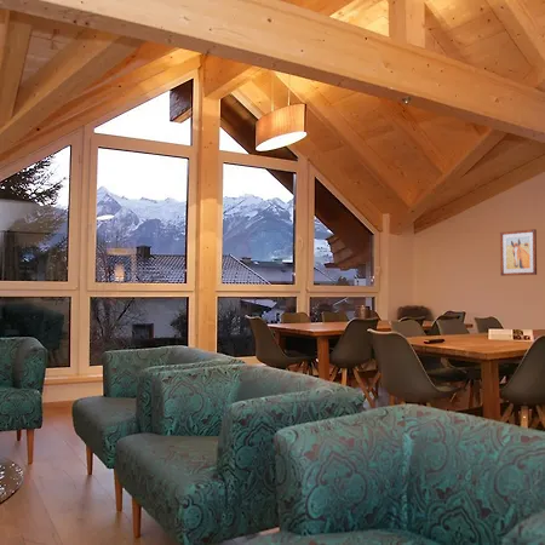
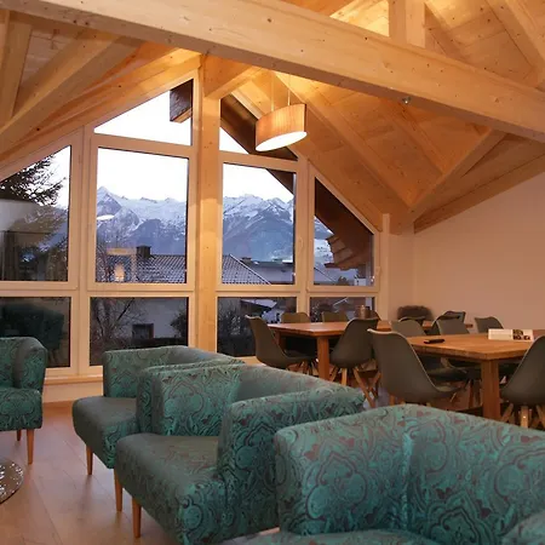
- wall art [499,228,538,277]
